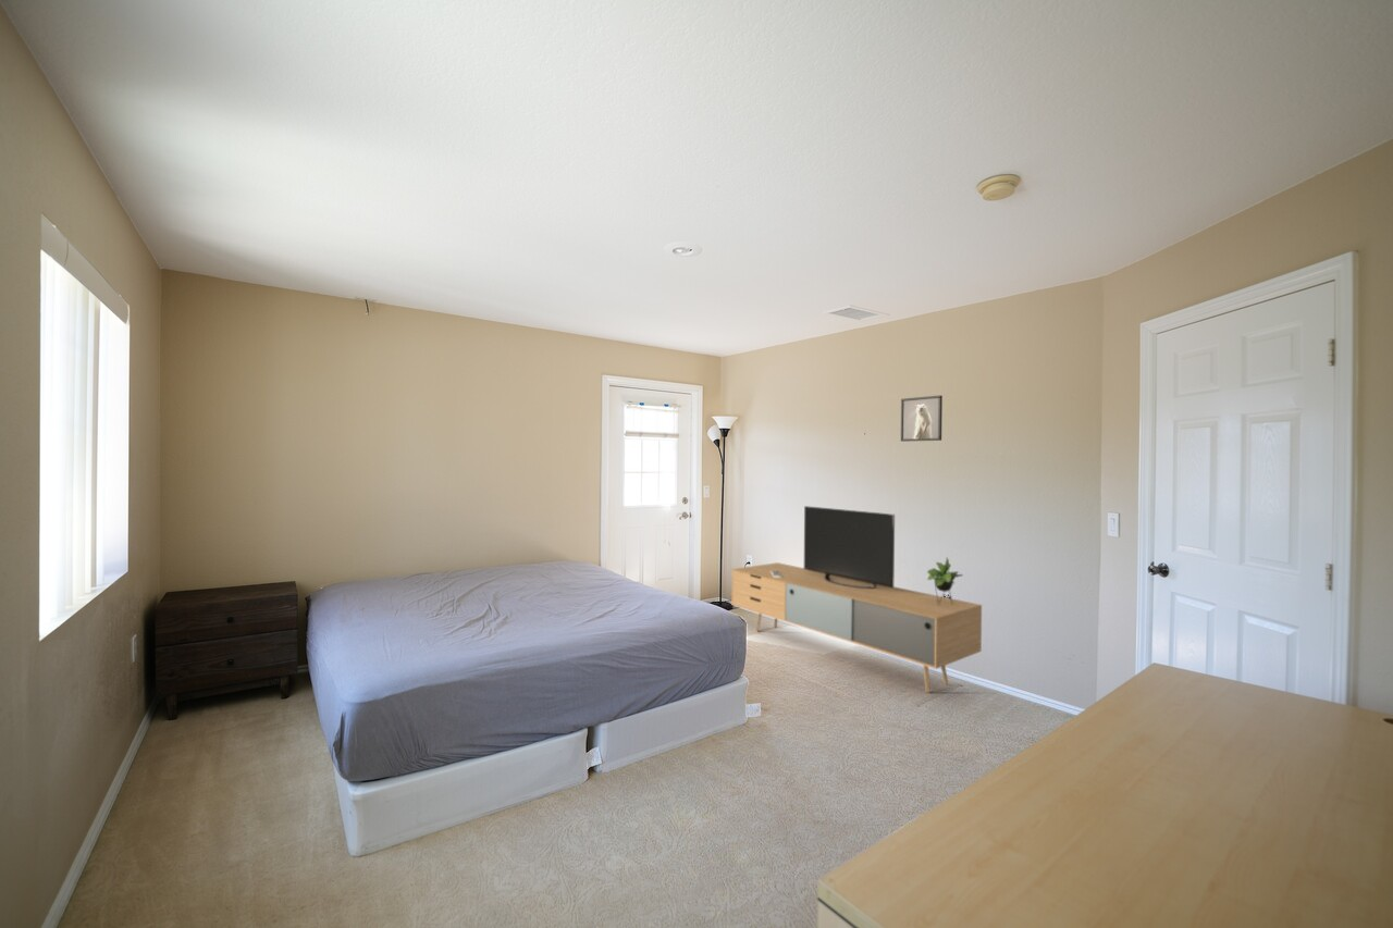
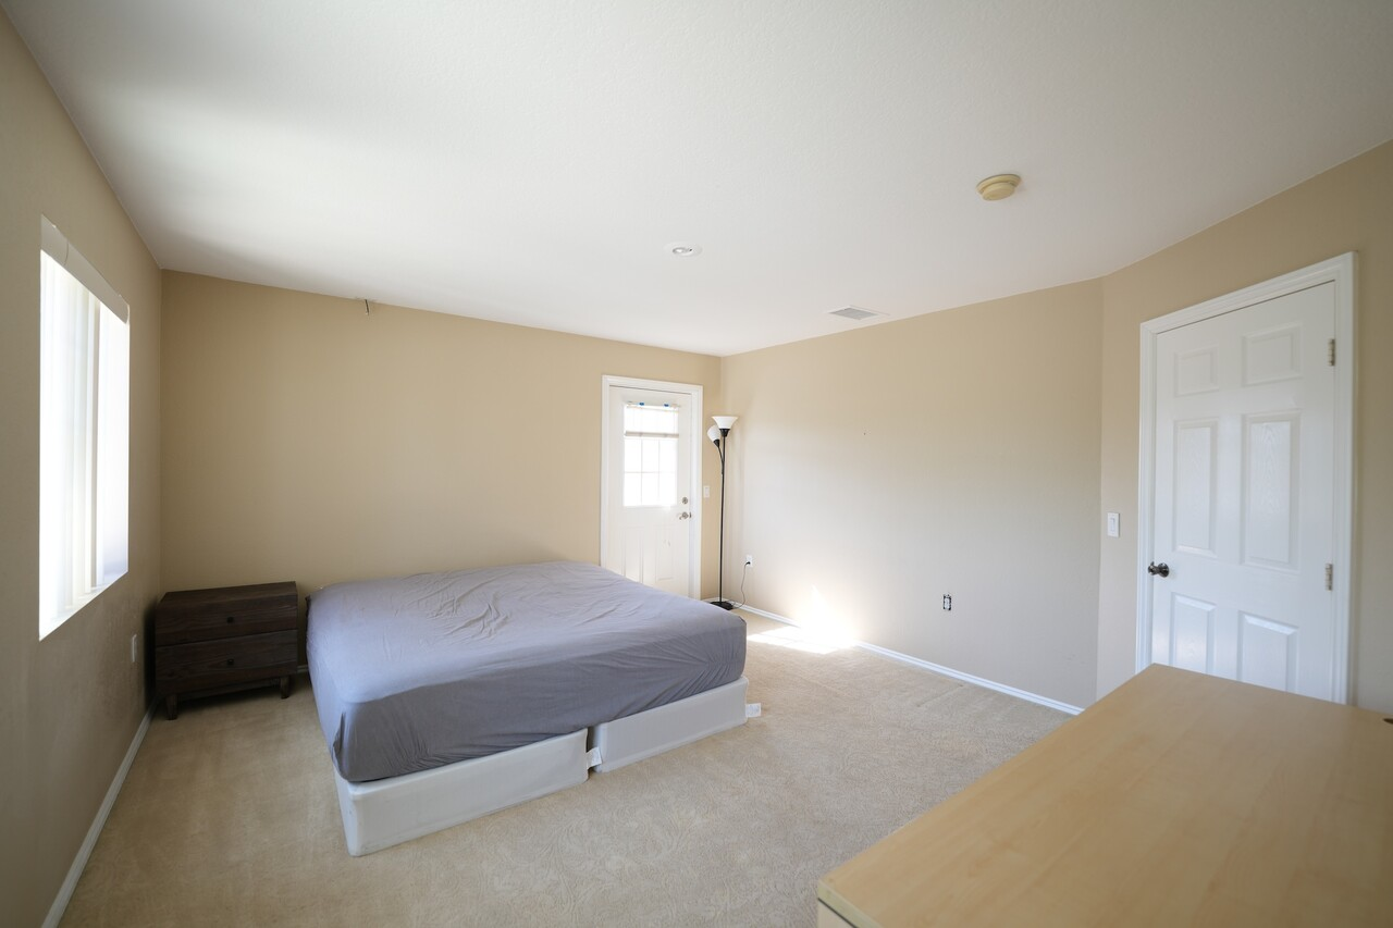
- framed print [900,394,944,443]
- media console [730,505,983,694]
